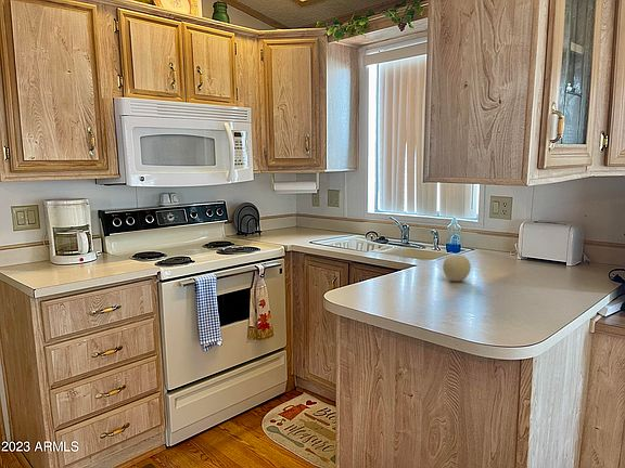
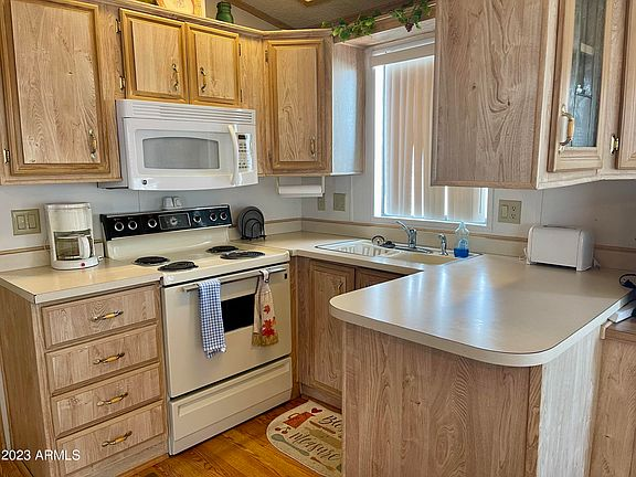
- fruit [442,253,472,282]
